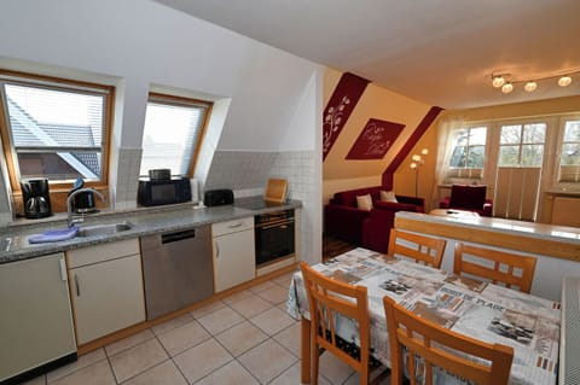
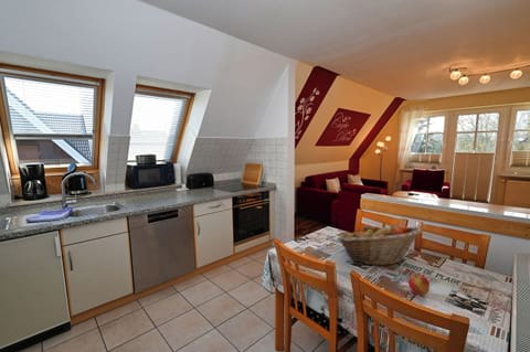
+ fruit basket [336,224,423,266]
+ apple [407,273,431,297]
